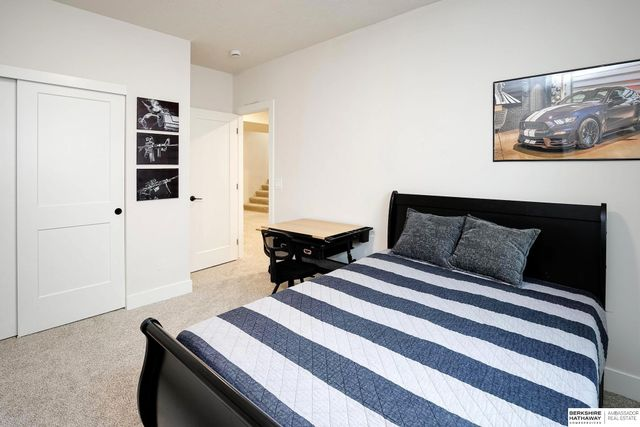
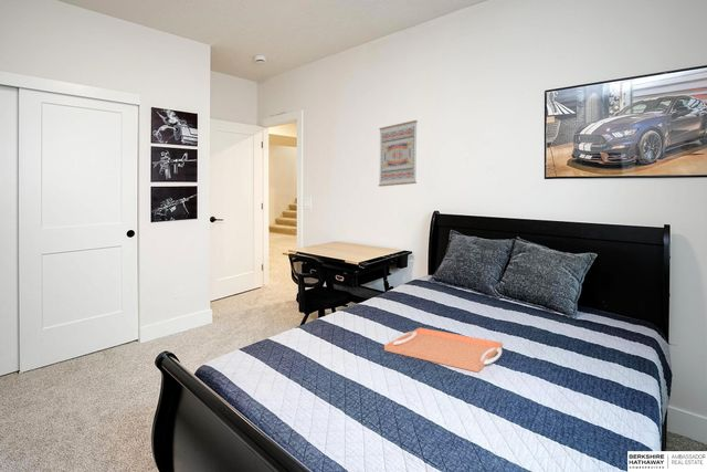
+ wall art [378,119,419,188]
+ serving tray [383,327,504,374]
